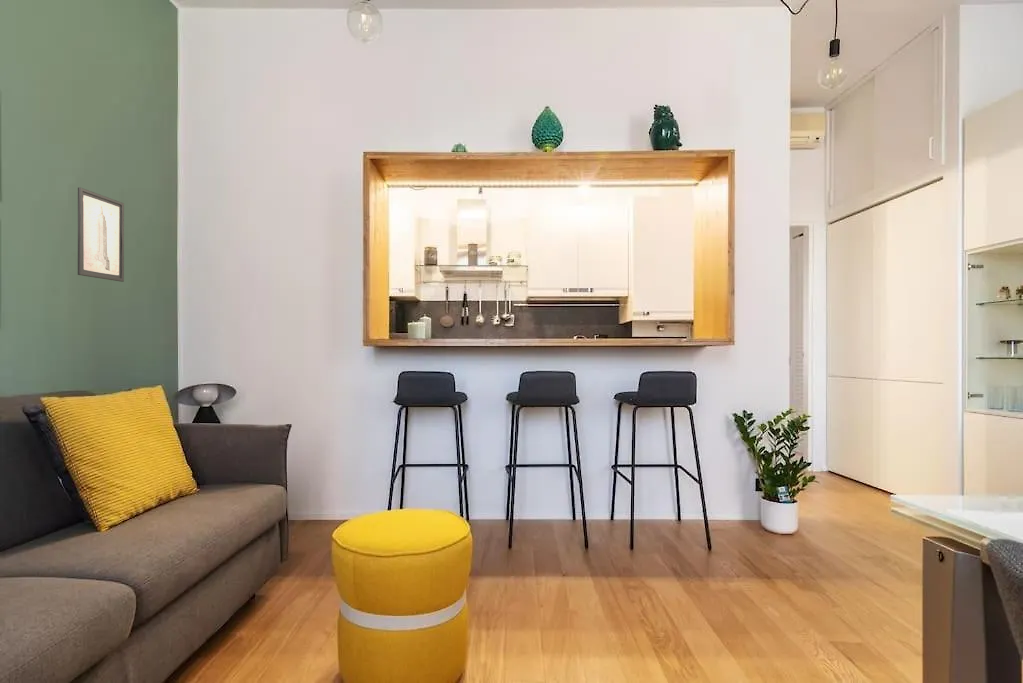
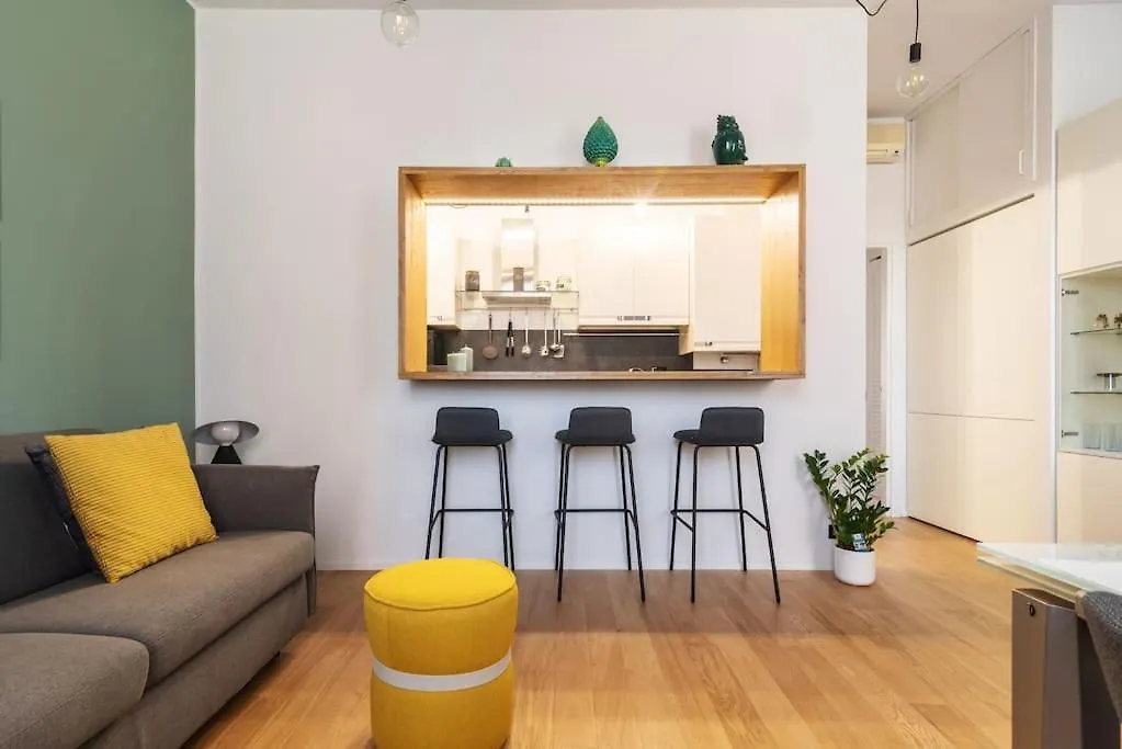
- wall art [77,186,125,283]
